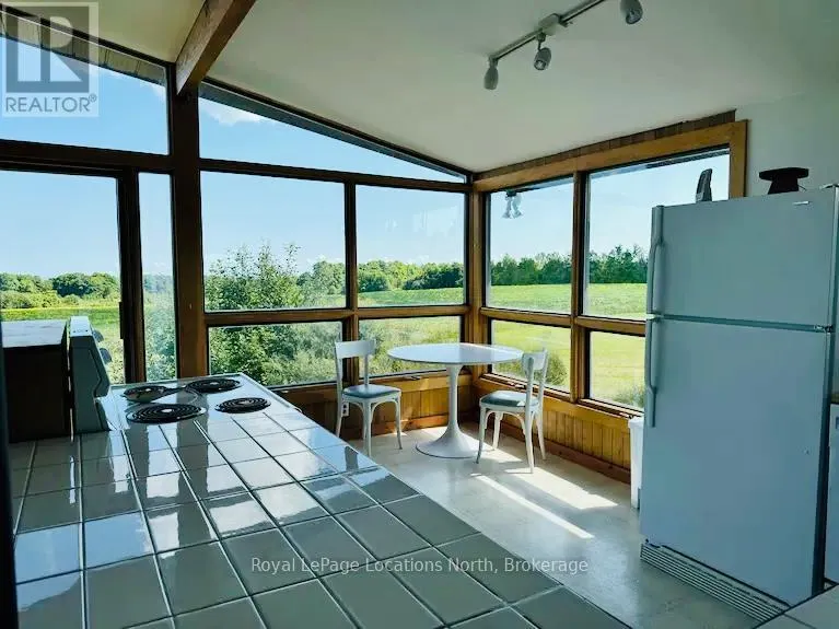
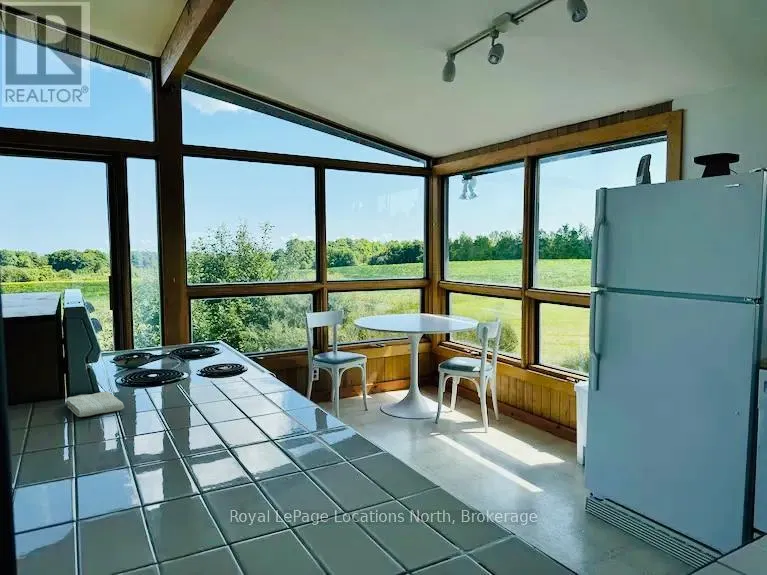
+ washcloth [66,391,125,418]
